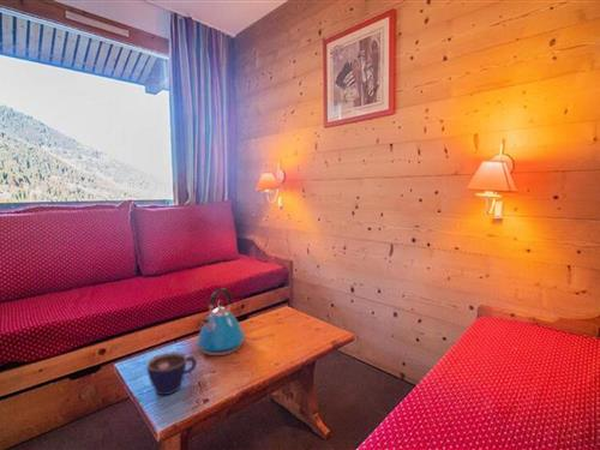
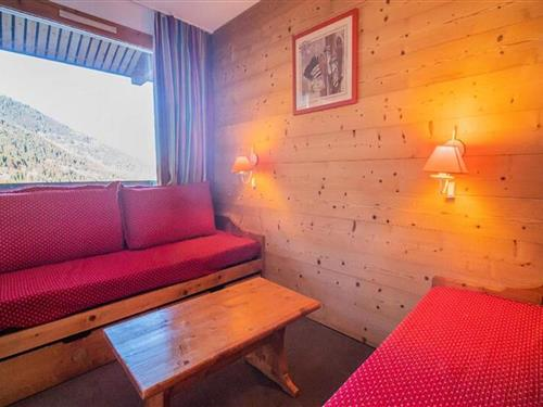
- cup [145,350,198,396]
- kettle [196,287,246,356]
